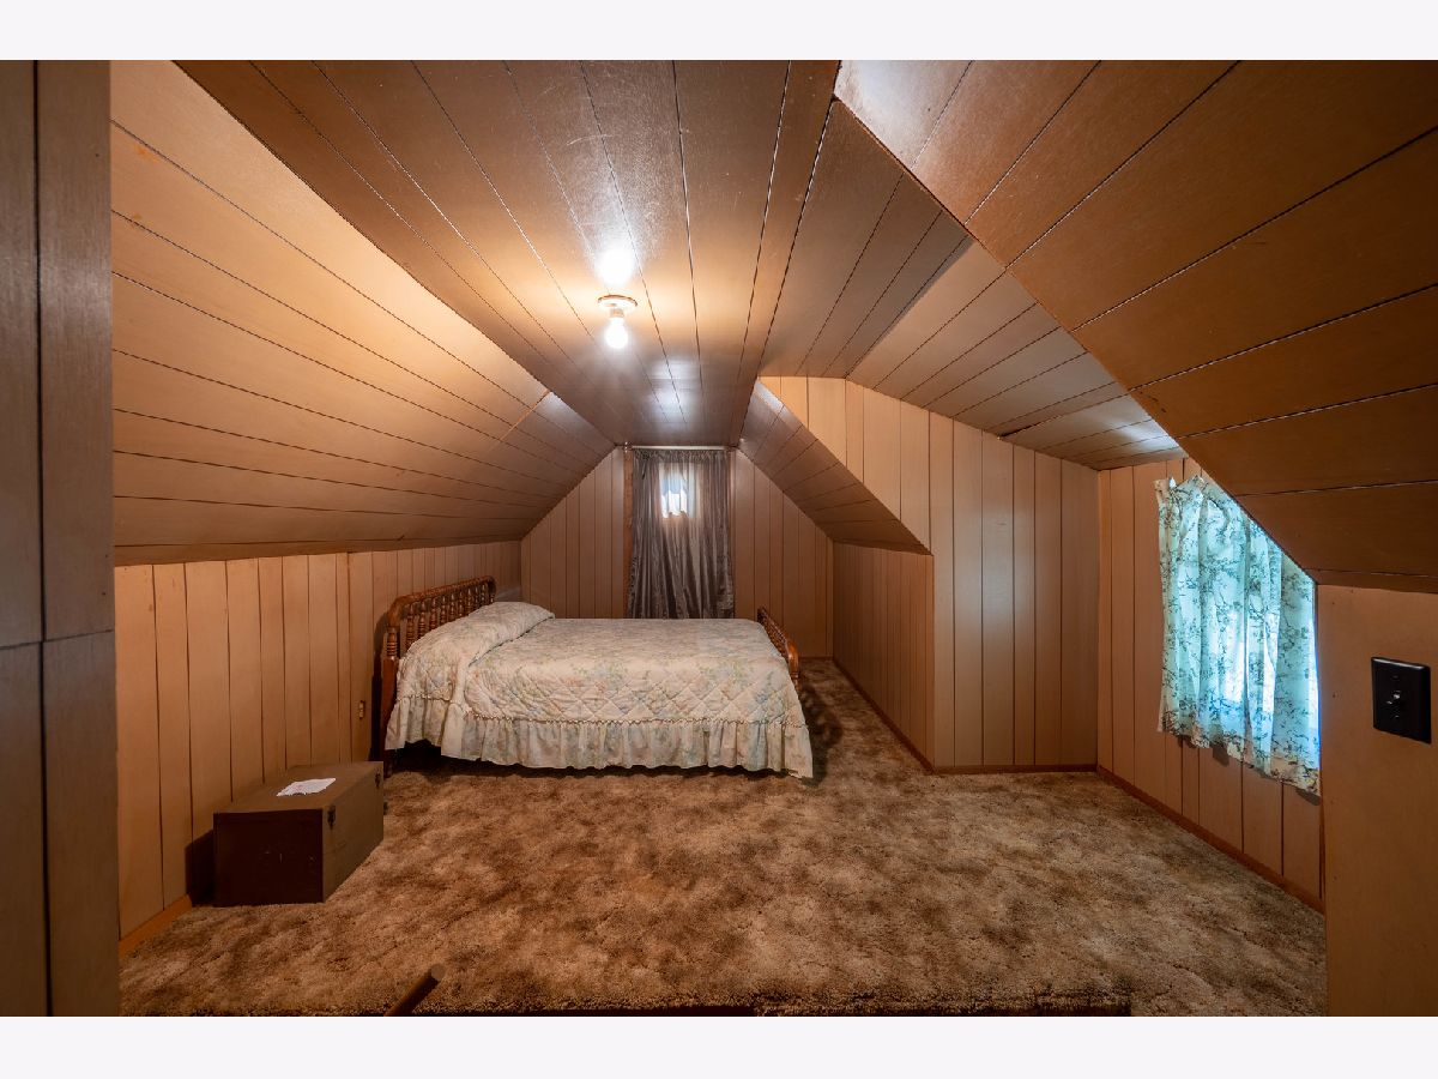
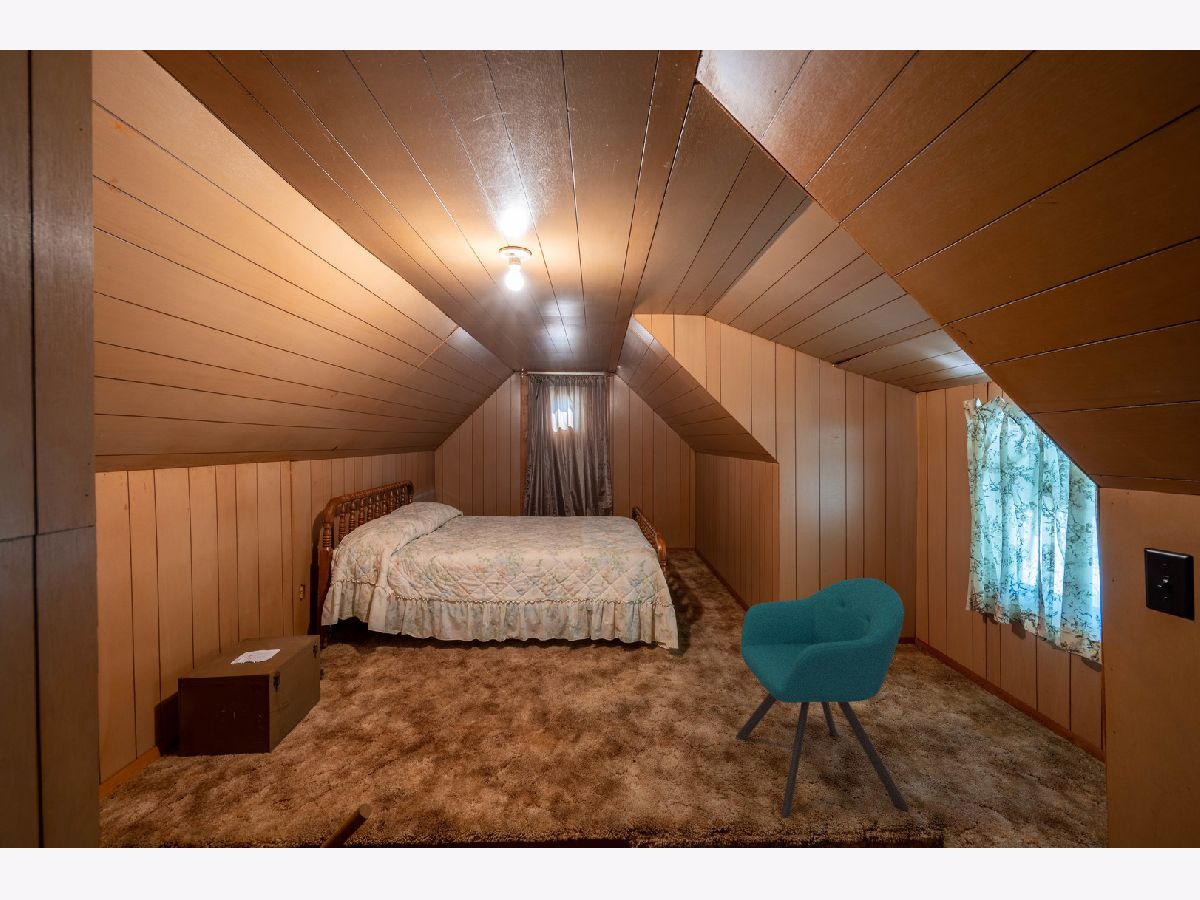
+ chair [735,577,910,819]
